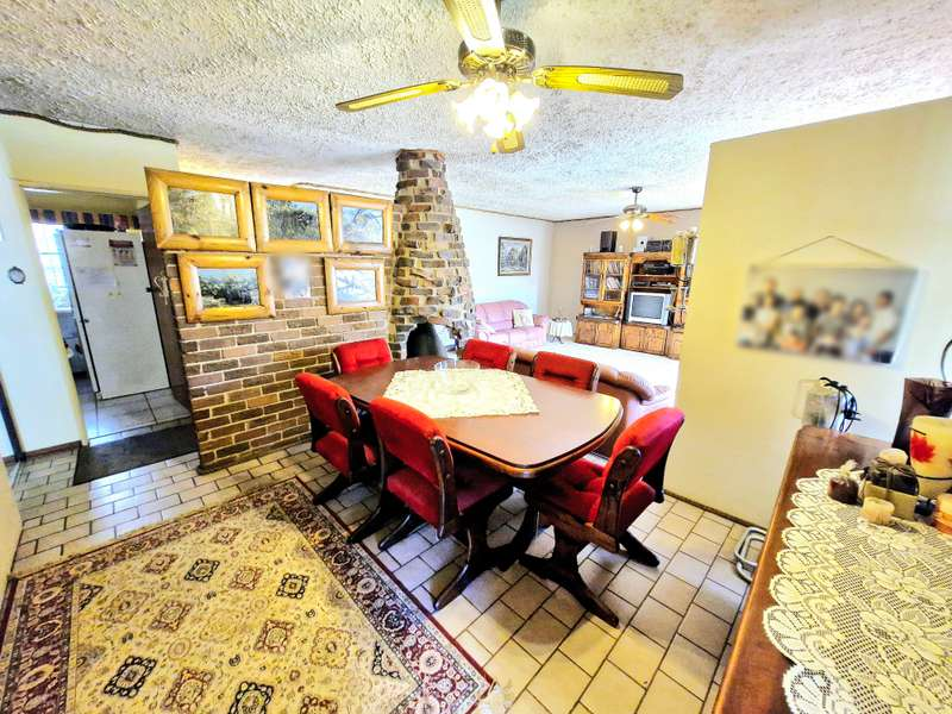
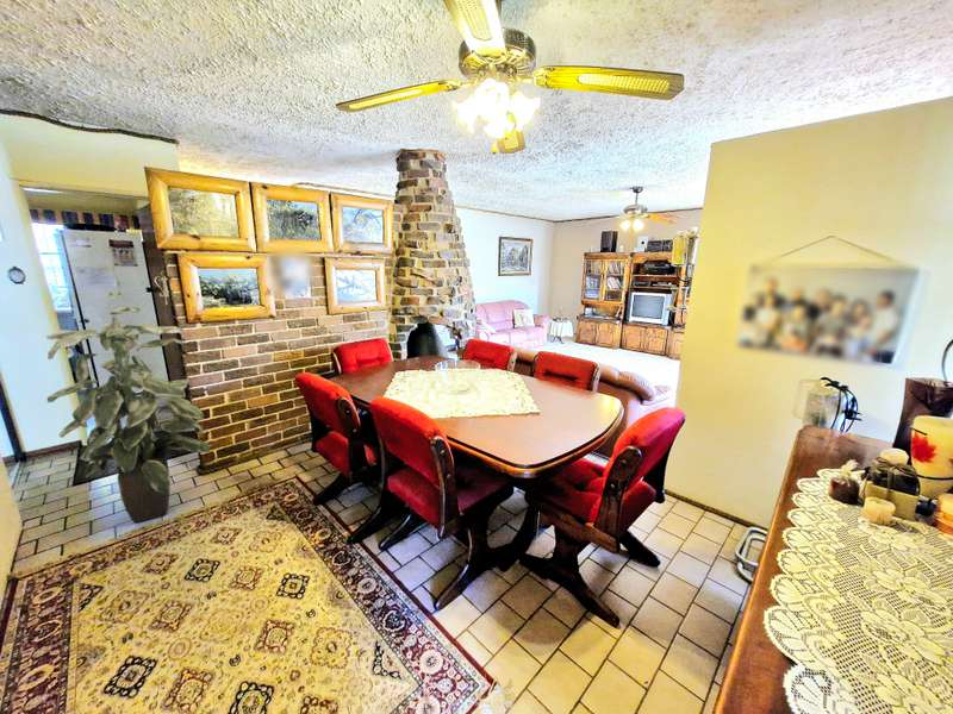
+ indoor plant [45,306,212,525]
